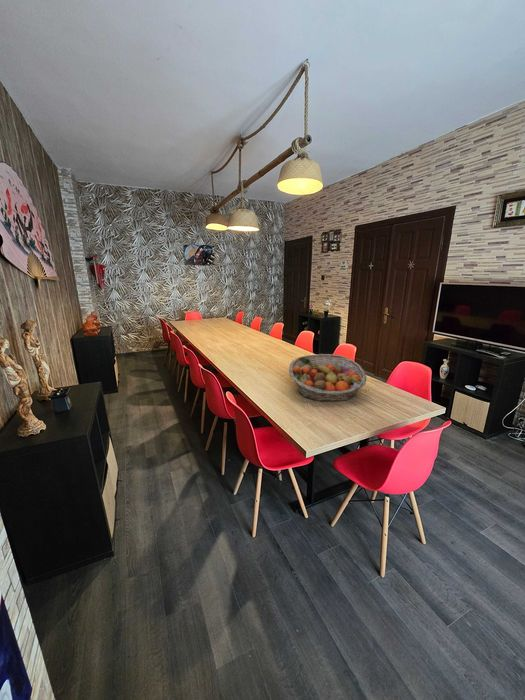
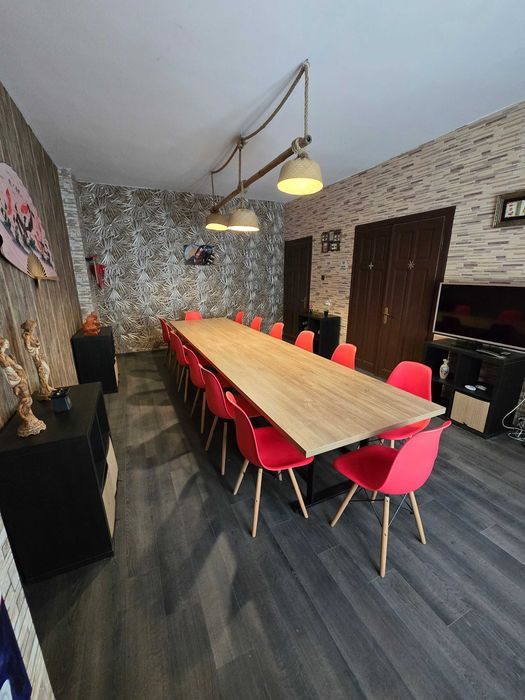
- fruit basket [288,353,367,402]
